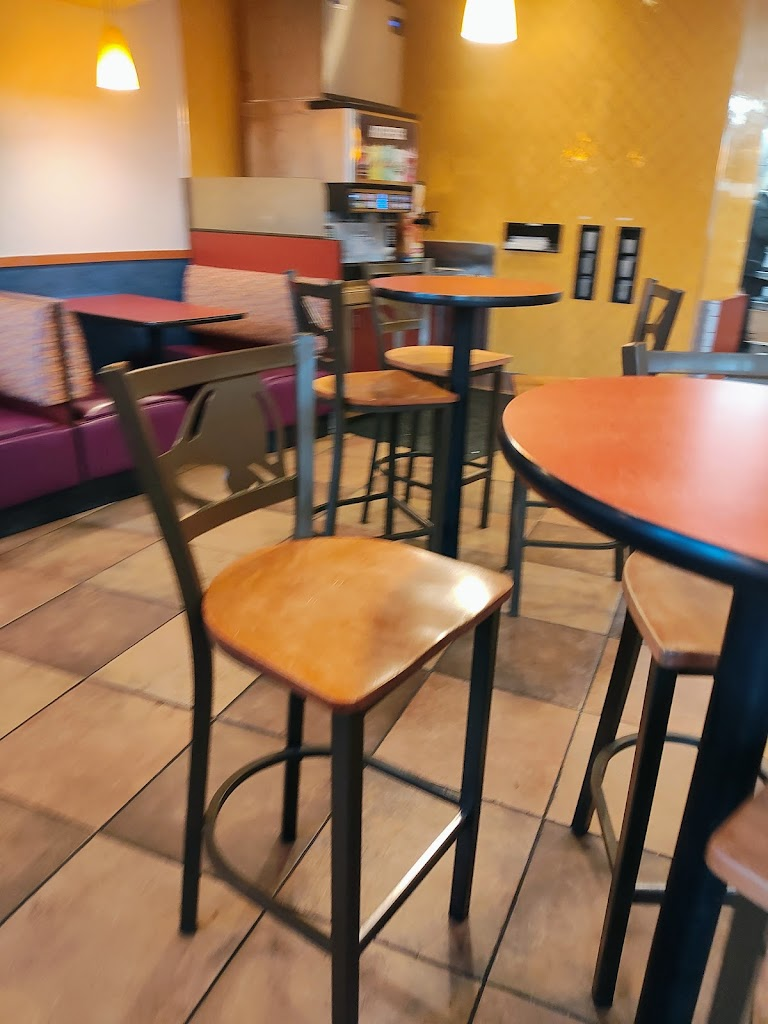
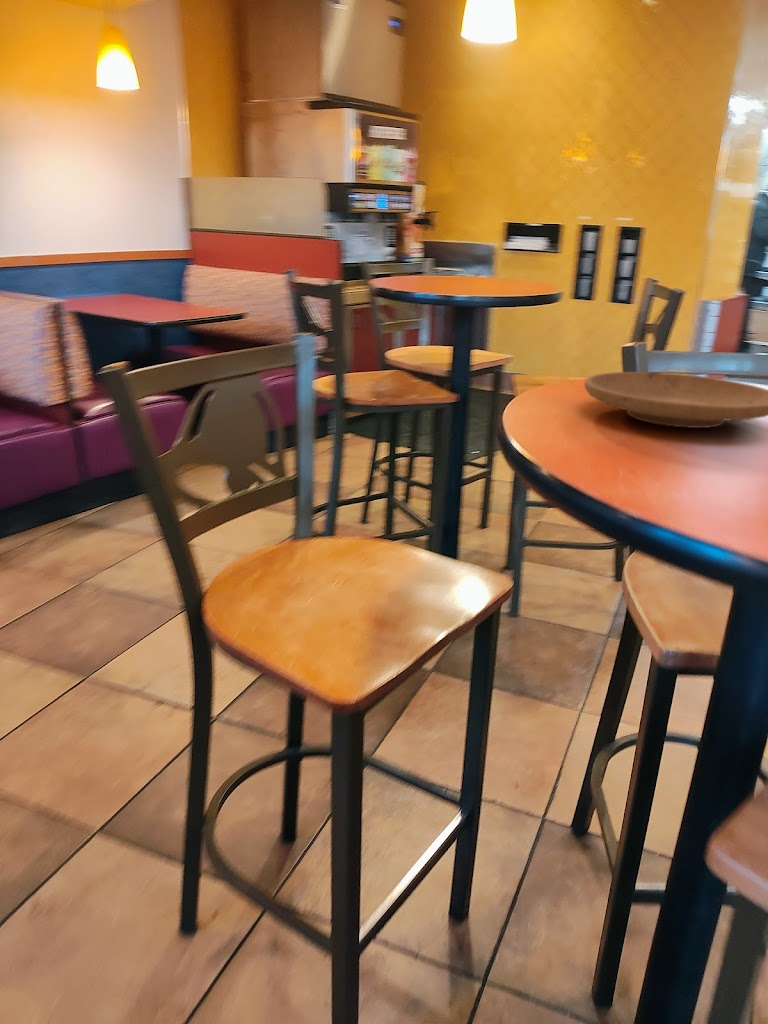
+ plate [583,371,768,429]
